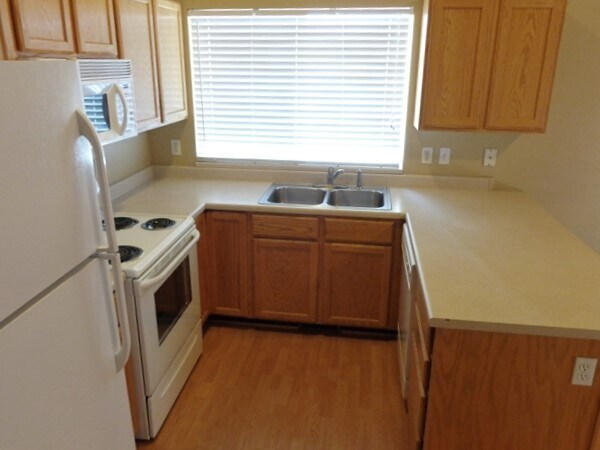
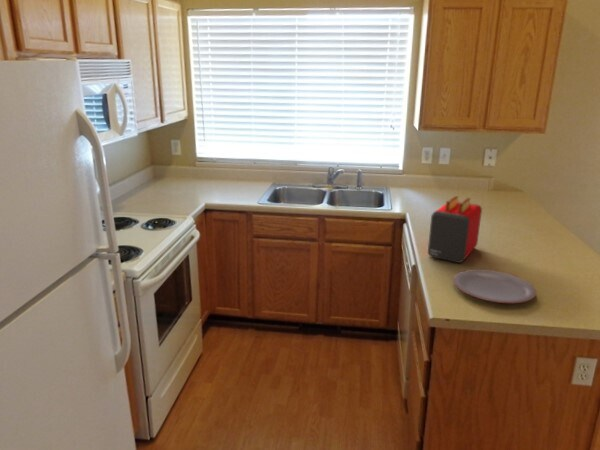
+ plate [452,268,537,304]
+ toaster [427,195,483,264]
